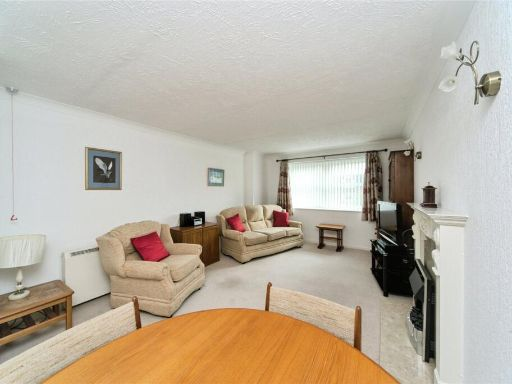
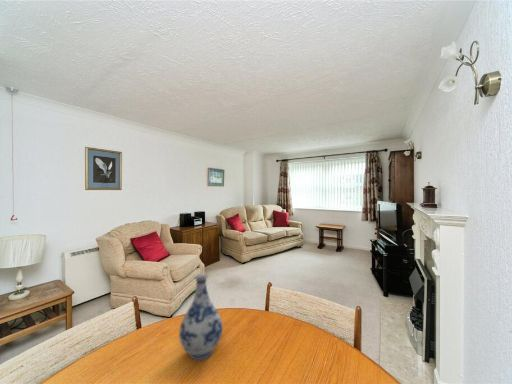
+ vase [178,273,224,361]
